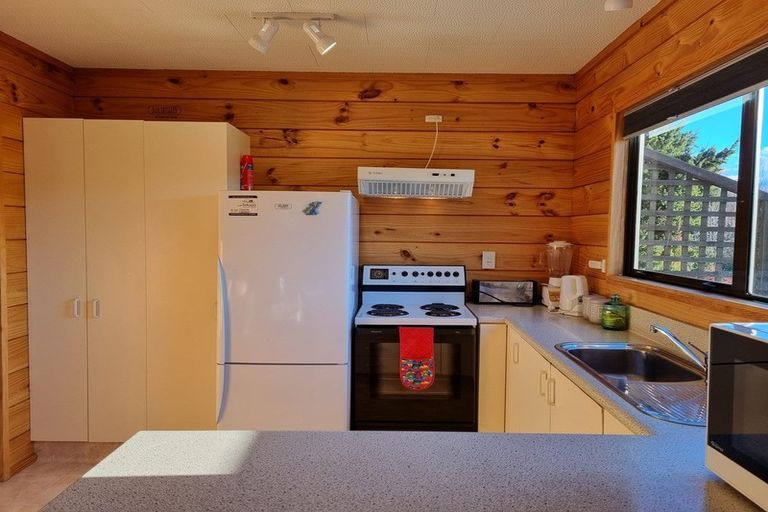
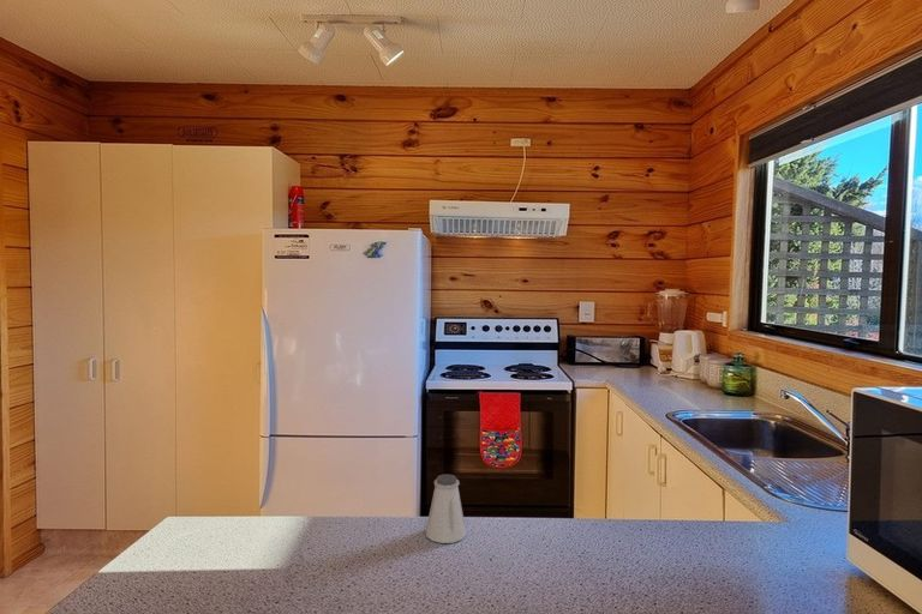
+ saltshaker [425,474,468,544]
